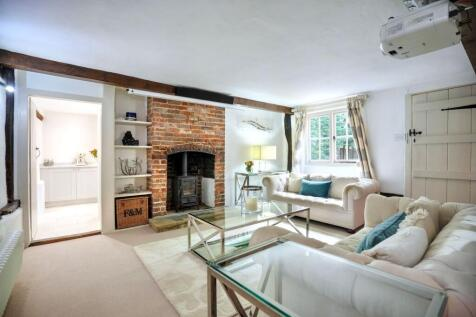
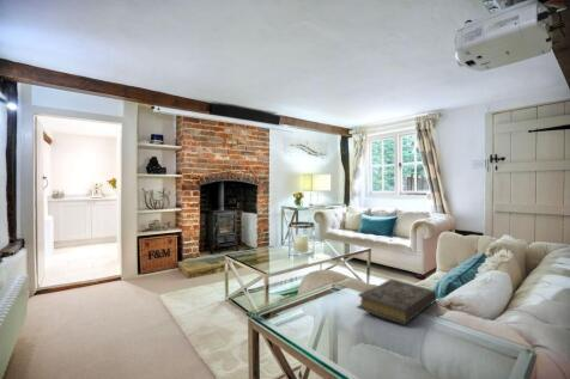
+ book [356,277,437,326]
